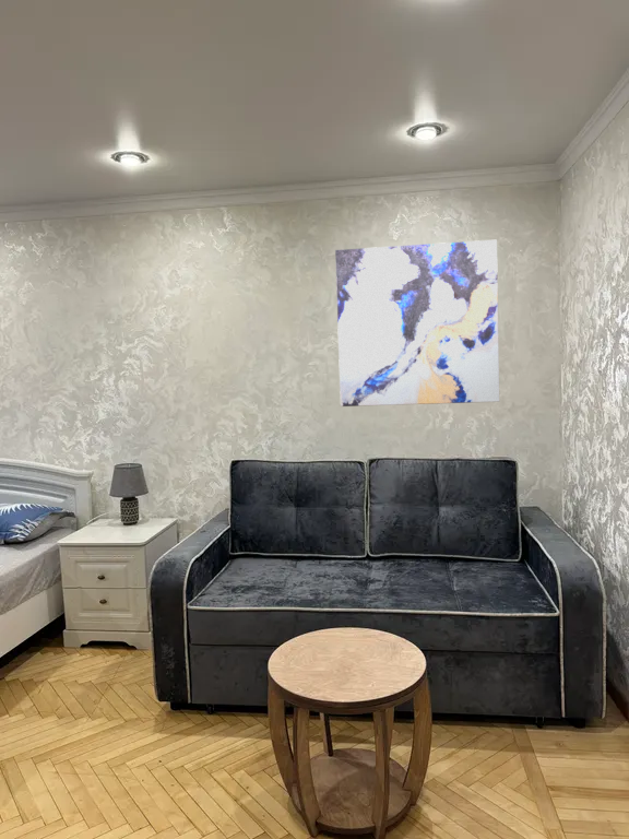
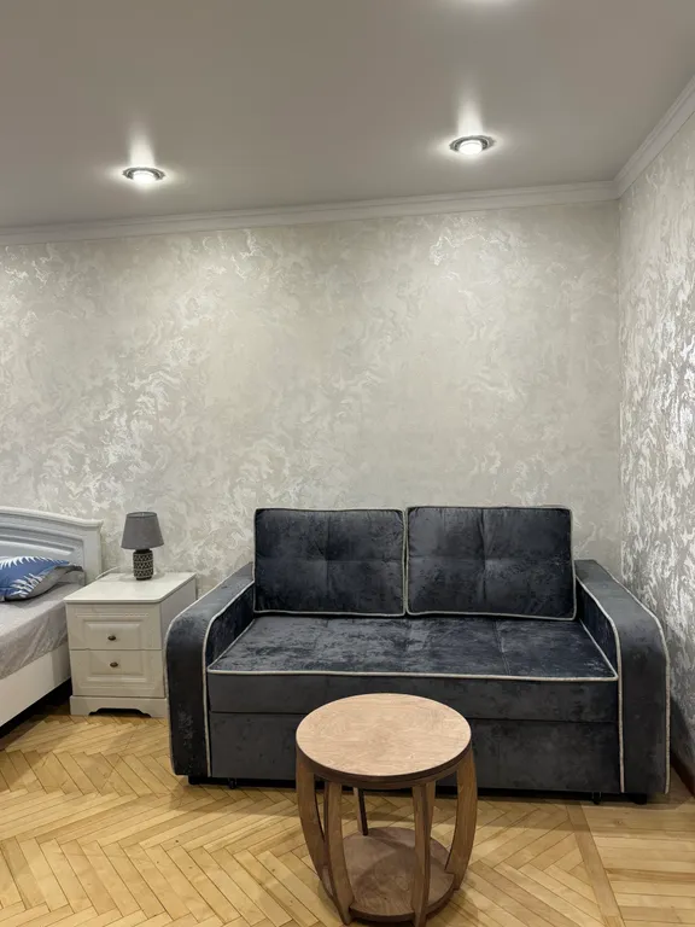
- wall art [334,239,500,407]
